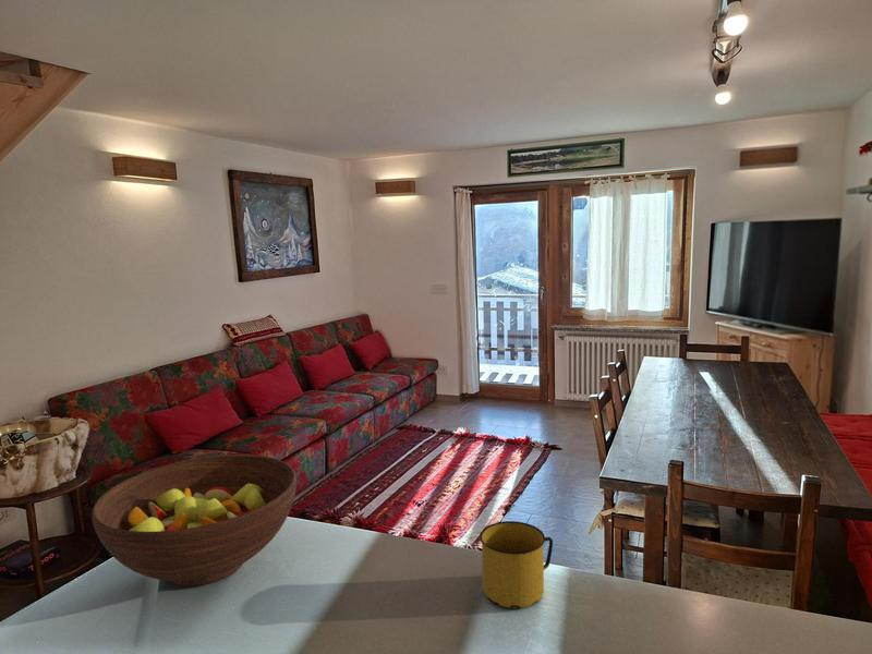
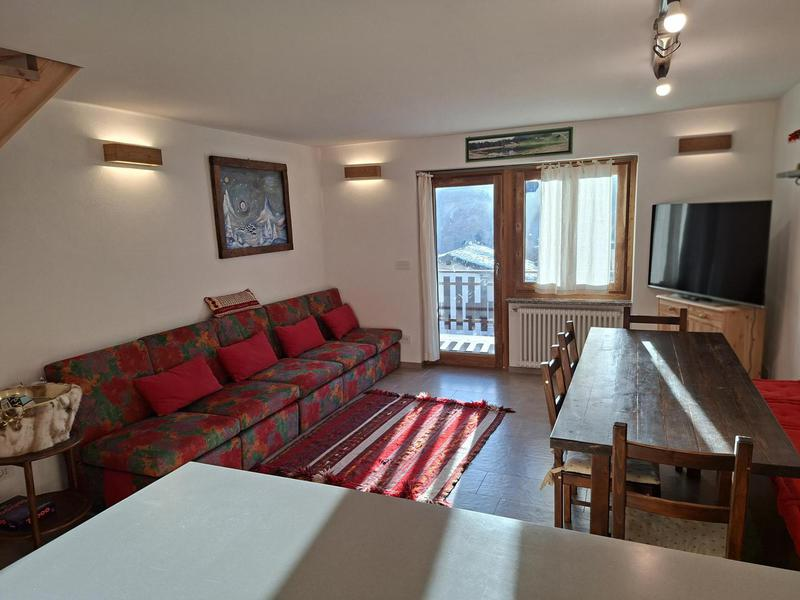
- mug [479,520,554,609]
- fruit bowl [90,453,298,588]
